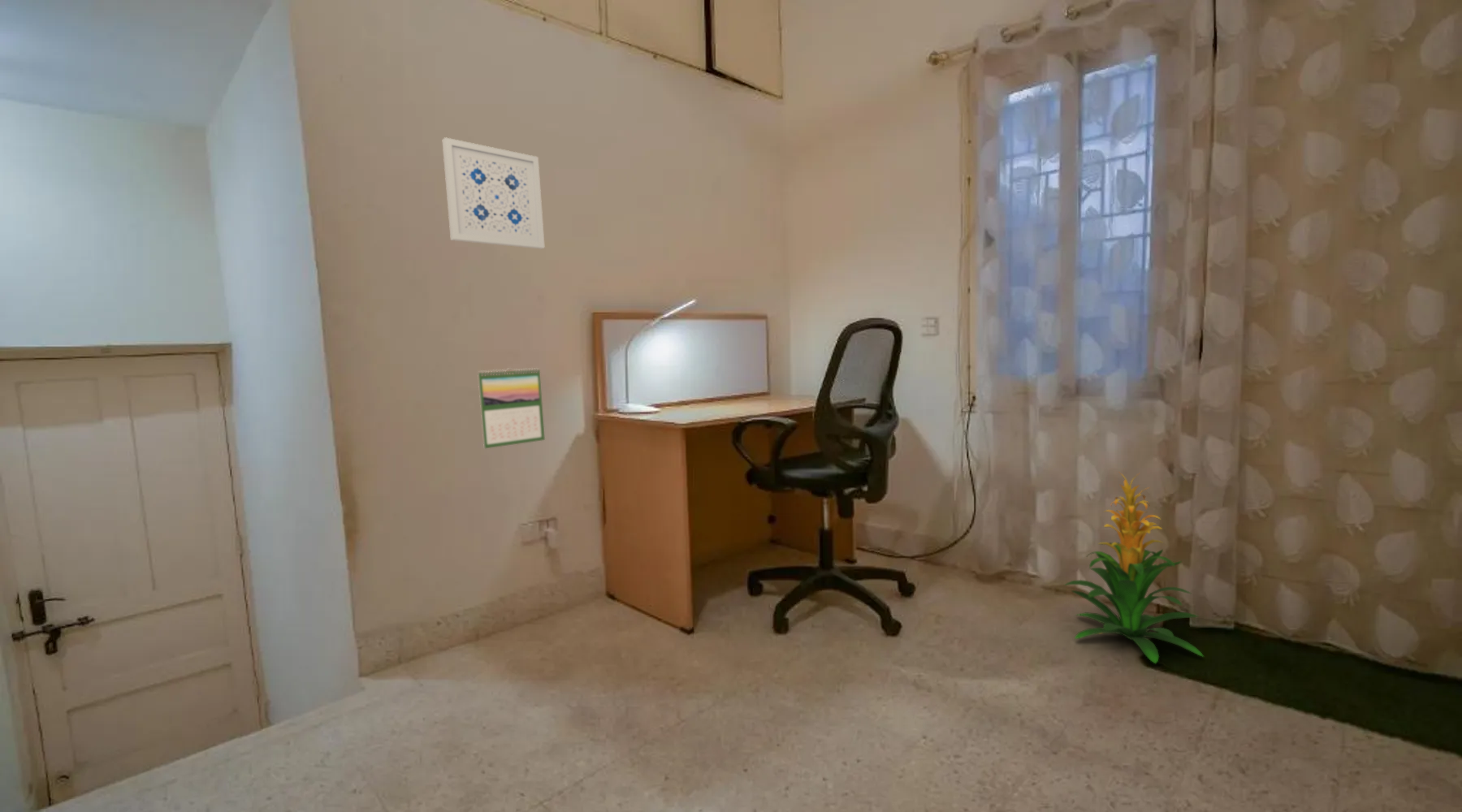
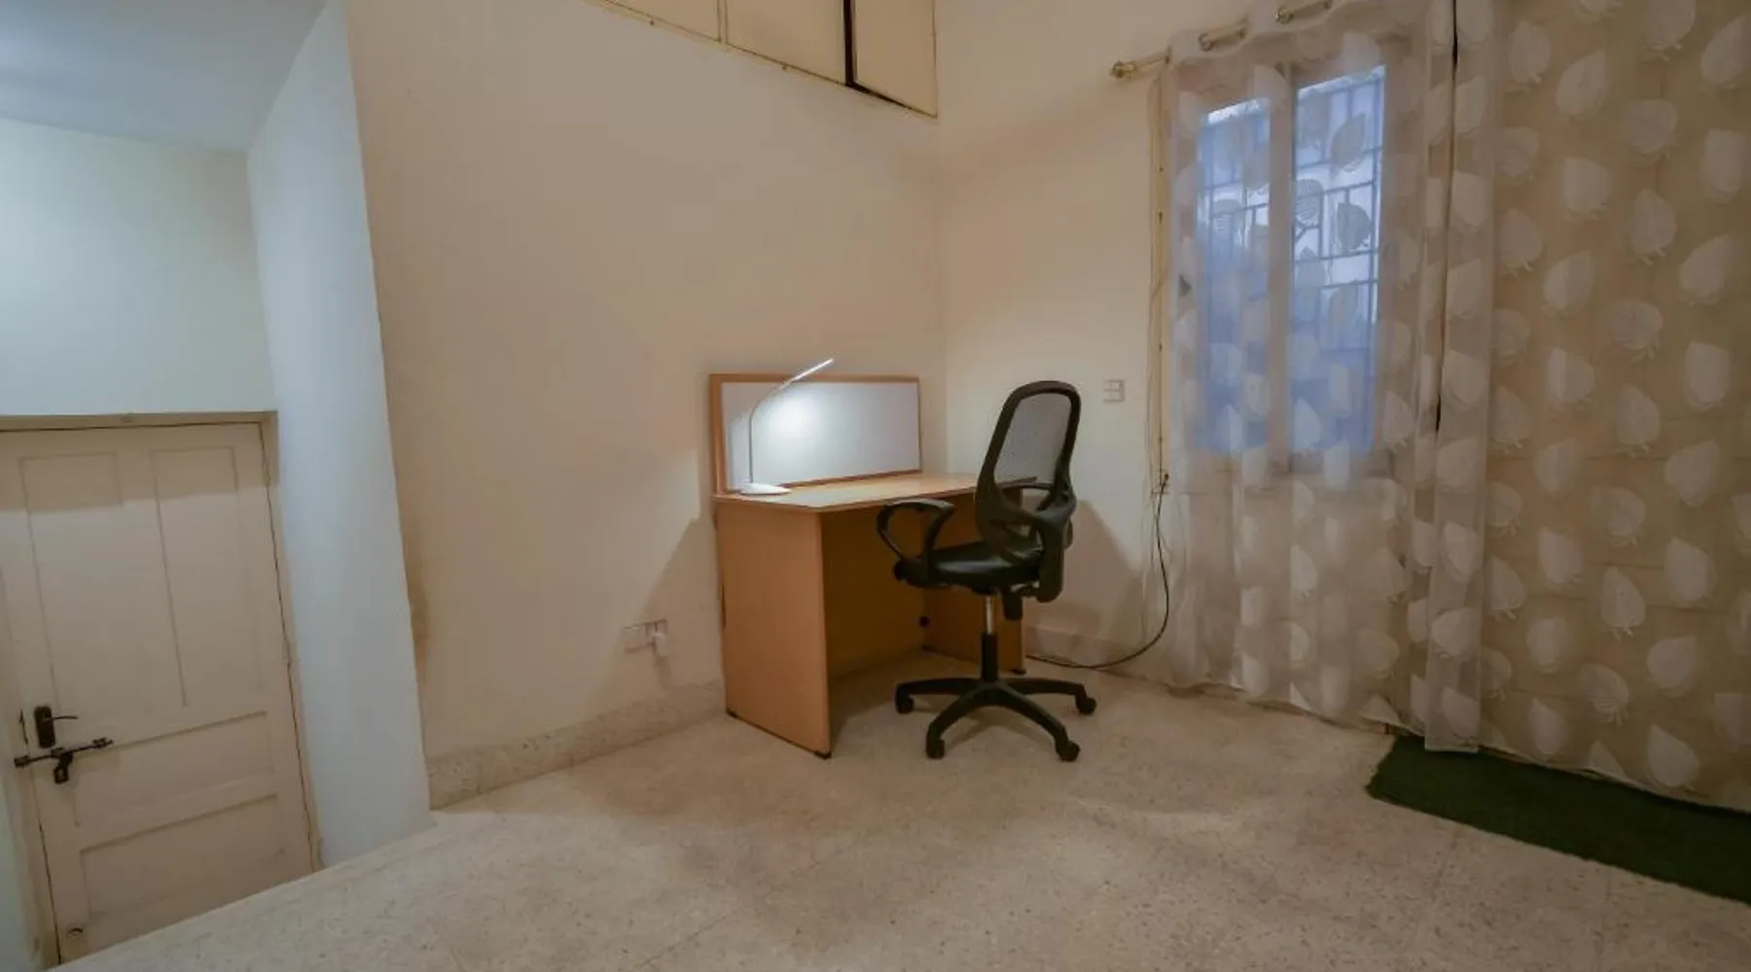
- wall art [442,136,546,250]
- calendar [477,367,546,449]
- indoor plant [1063,472,1205,664]
